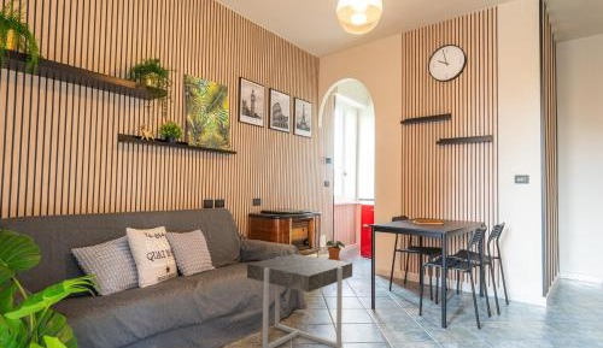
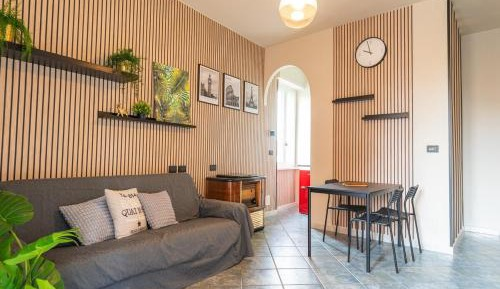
- potted plant [324,240,346,261]
- side table [246,253,353,348]
